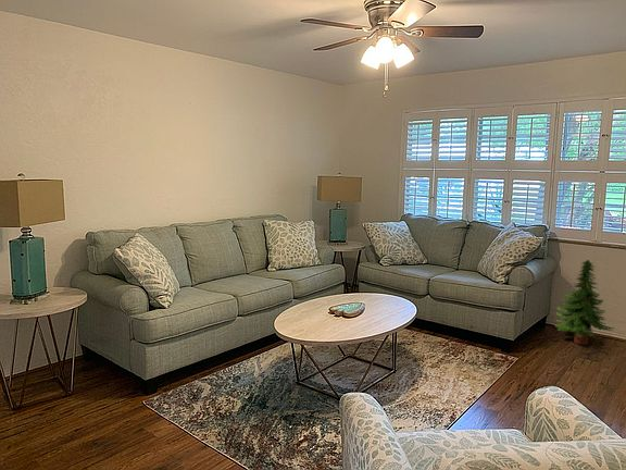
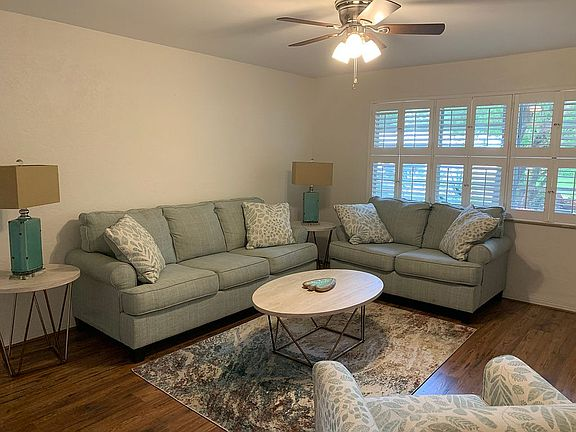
- tree [553,259,615,346]
